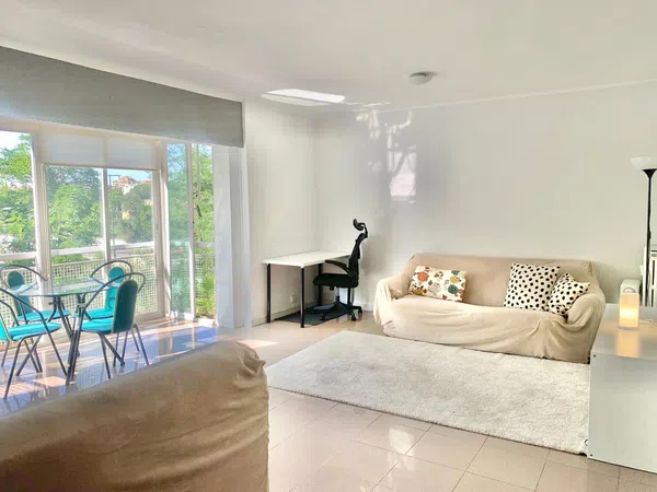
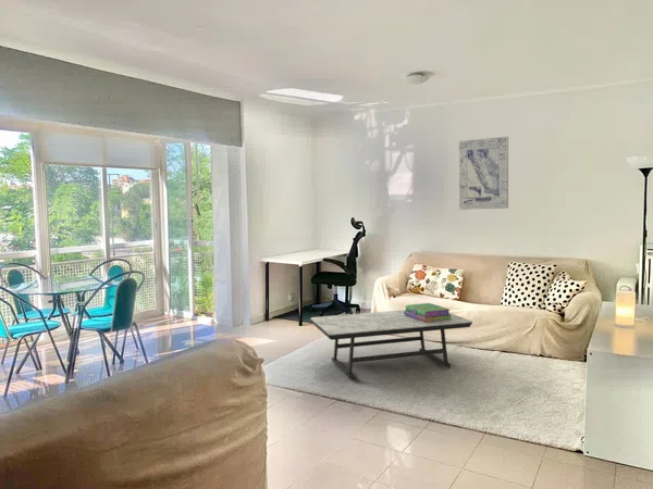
+ wall art [458,136,509,211]
+ coffee table [309,309,473,380]
+ stack of books [404,302,451,323]
